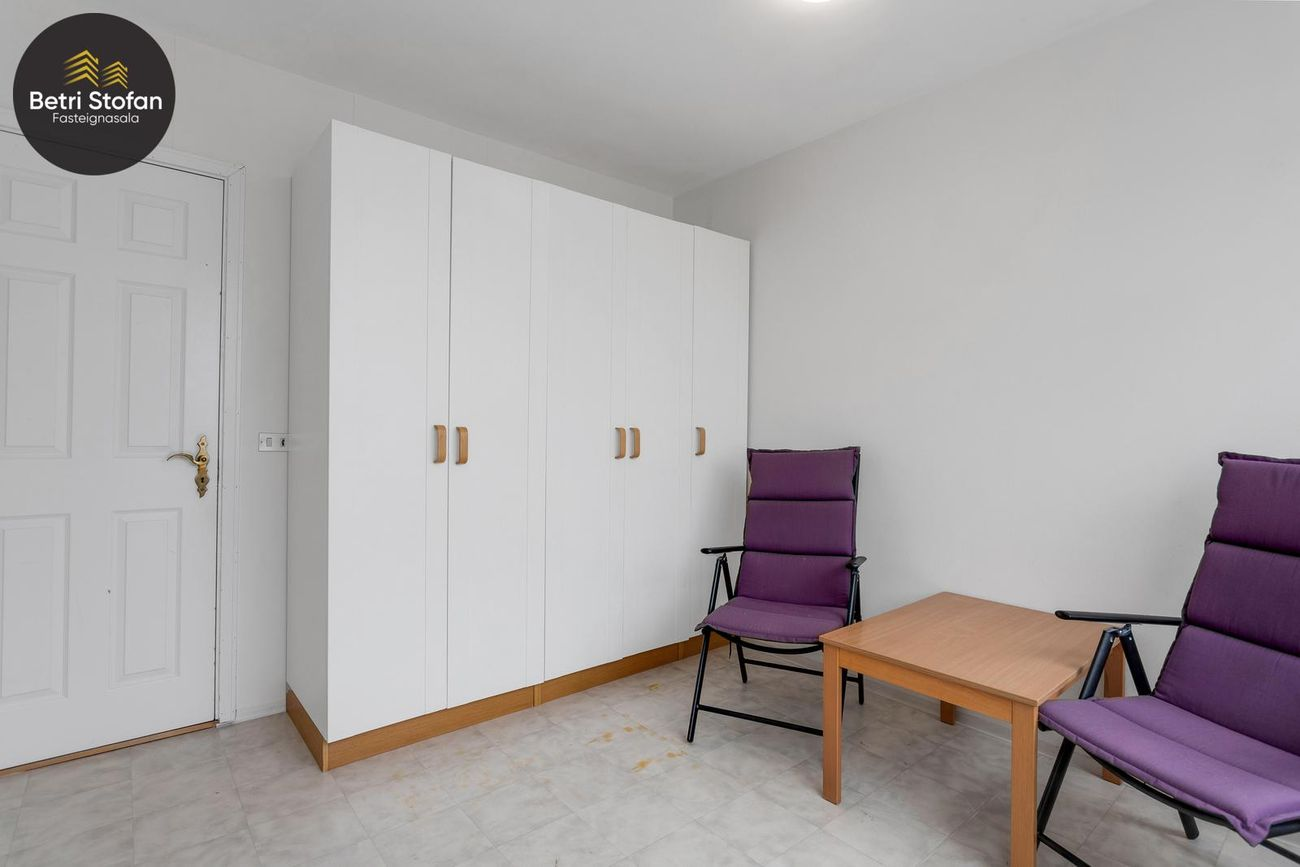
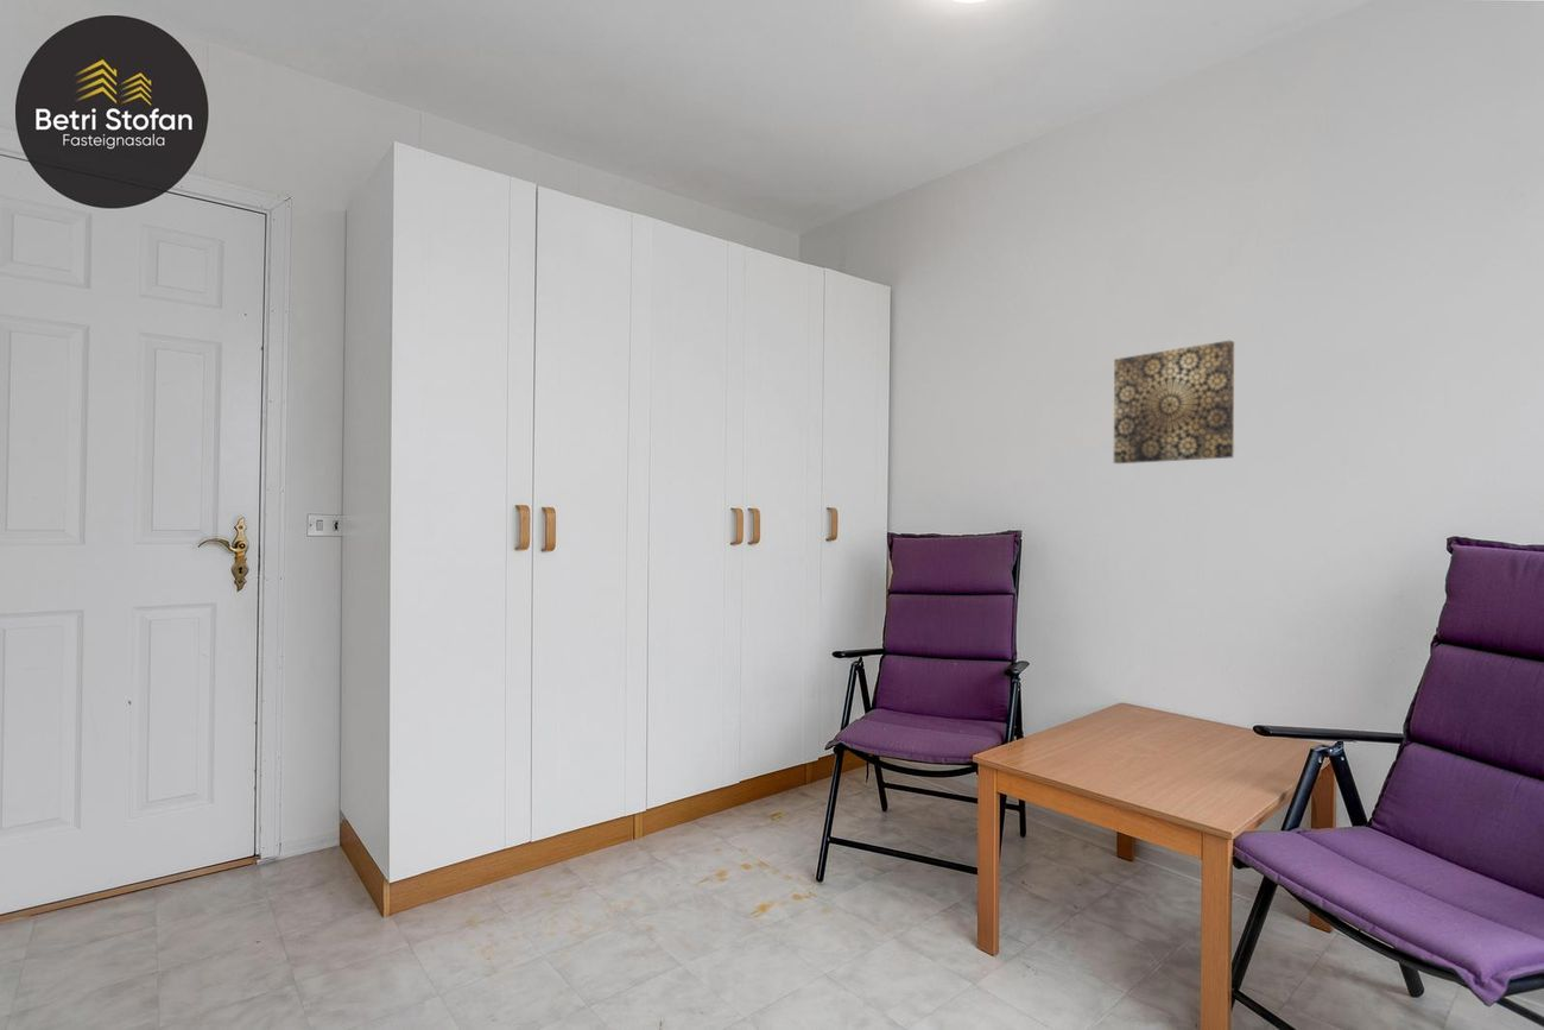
+ wall art [1113,340,1235,465]
